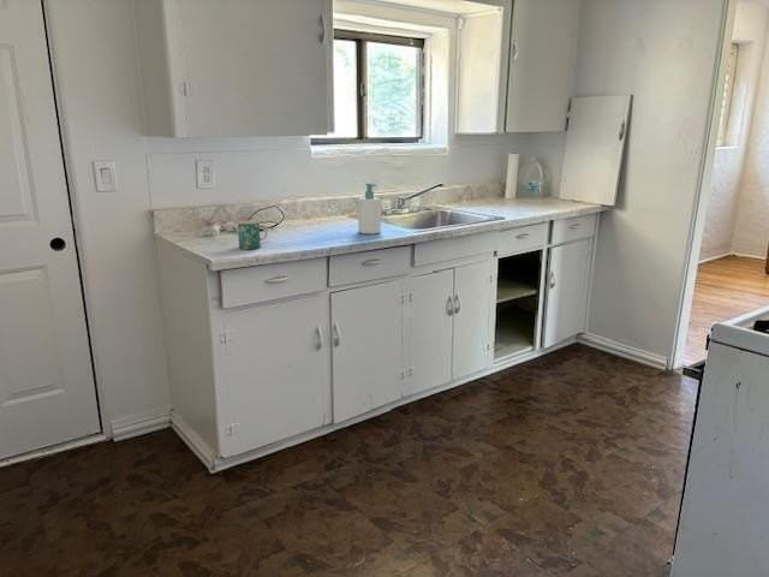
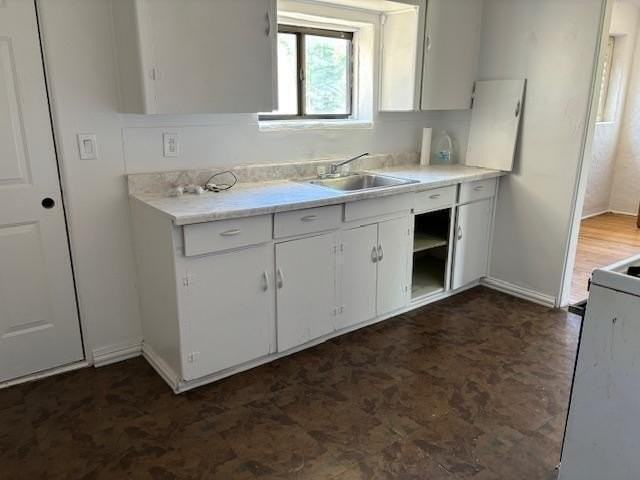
- mug [237,220,269,250]
- soap bottle [357,183,382,236]
